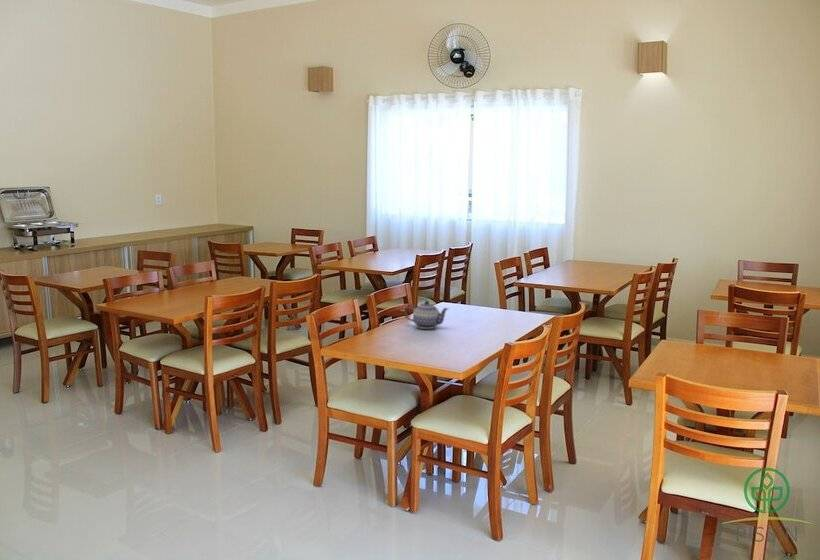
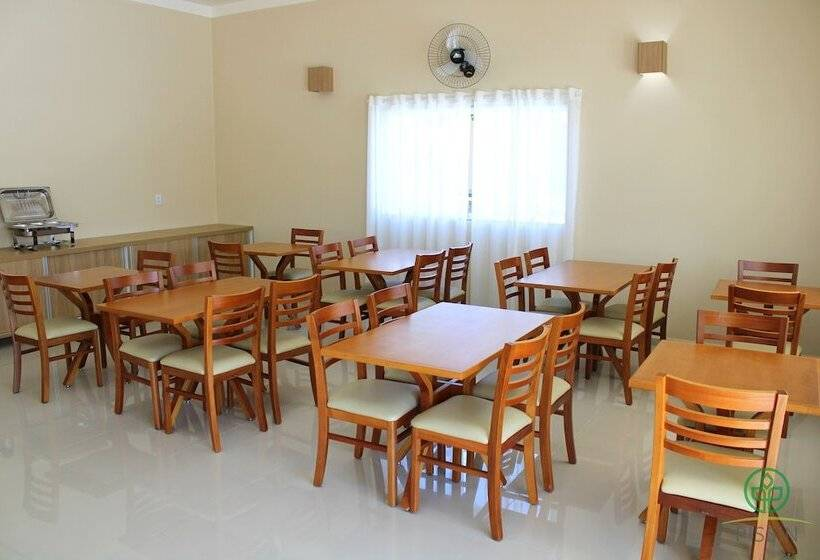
- teapot [404,299,450,330]
